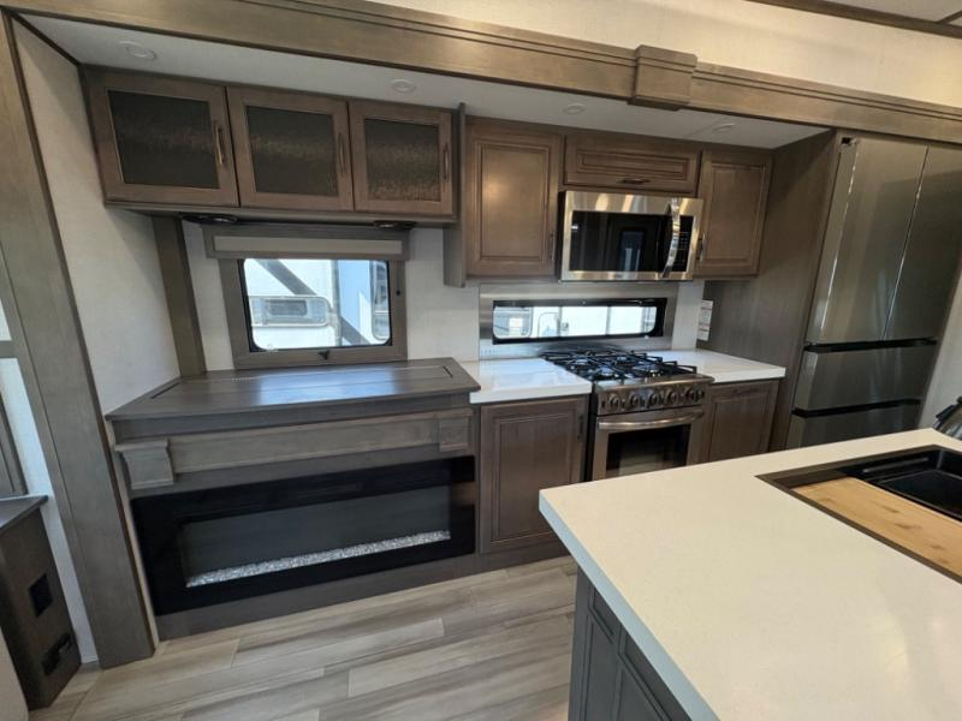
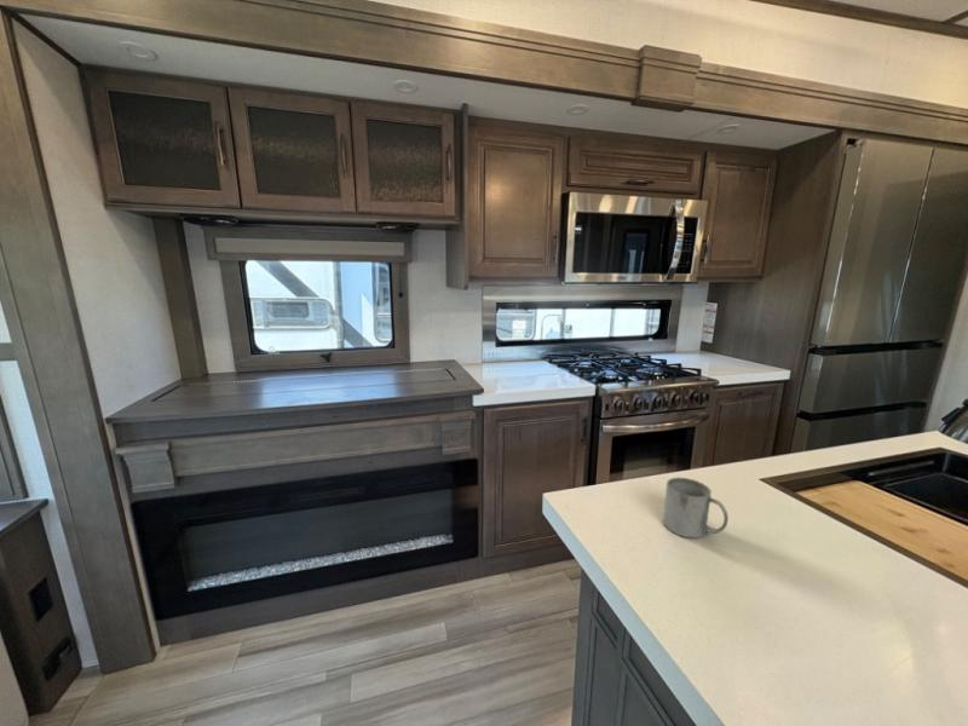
+ mug [662,477,730,540]
